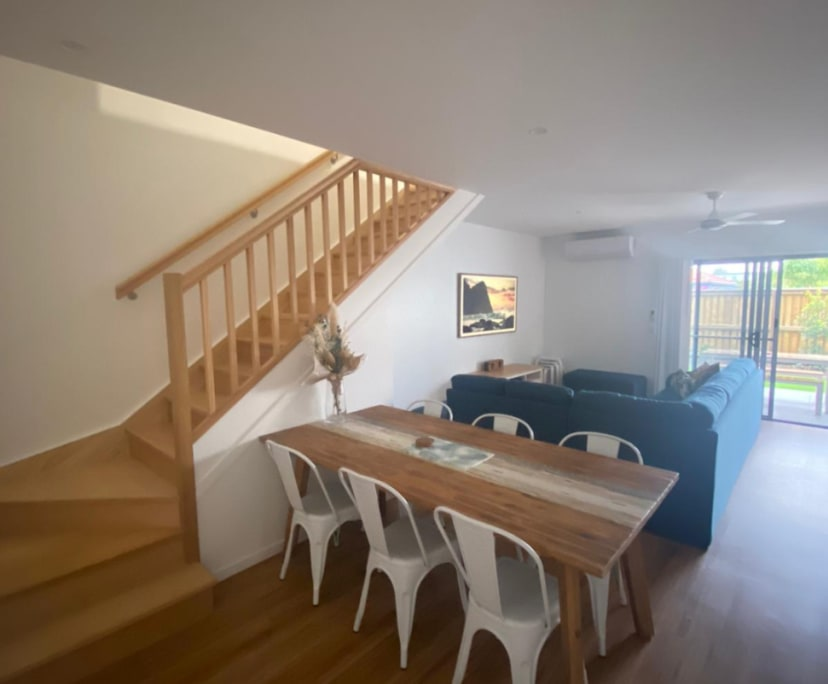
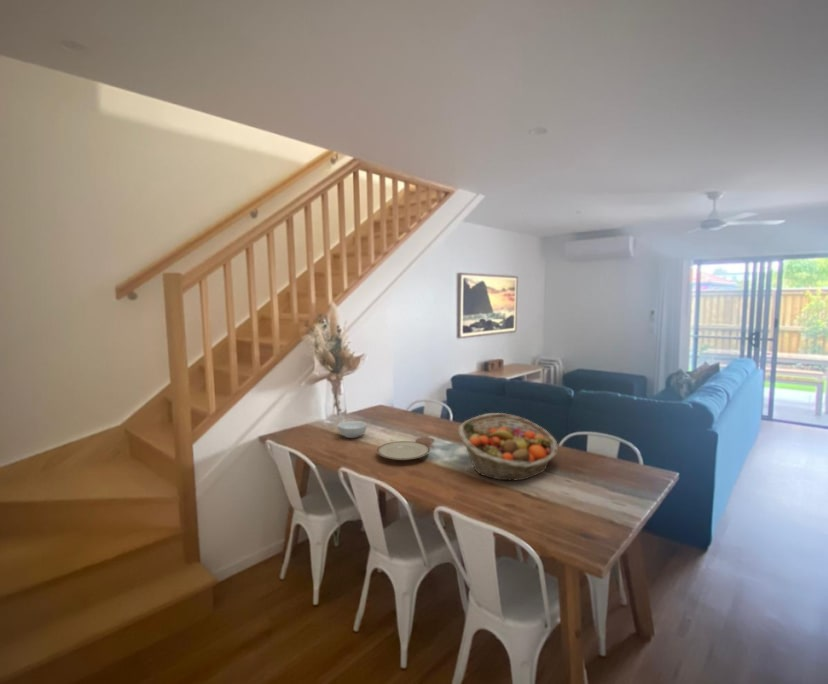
+ fruit basket [457,412,559,482]
+ plate [376,440,431,461]
+ cereal bowl [337,420,368,439]
